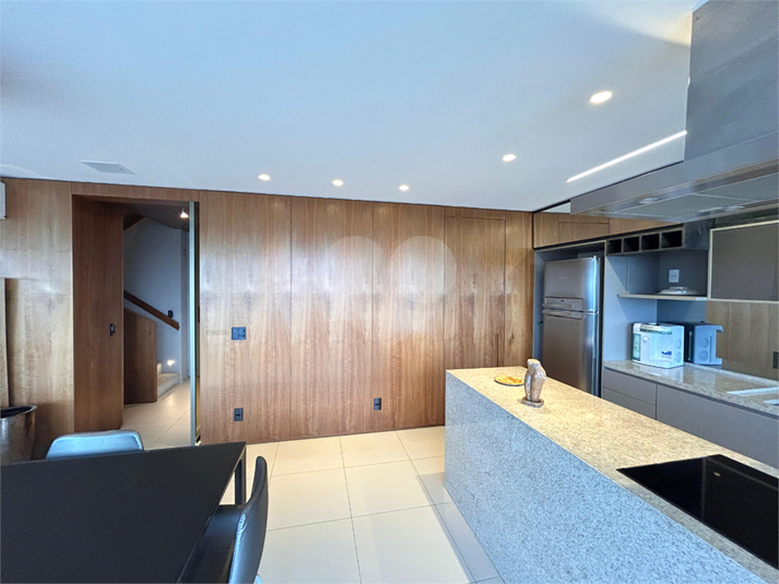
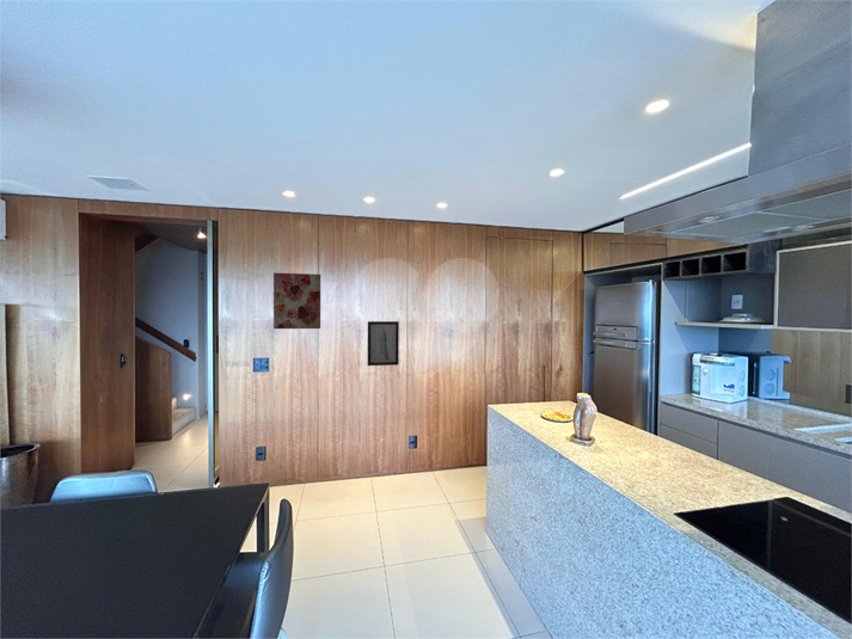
+ wall art [272,271,321,330]
+ wall art [367,320,400,367]
